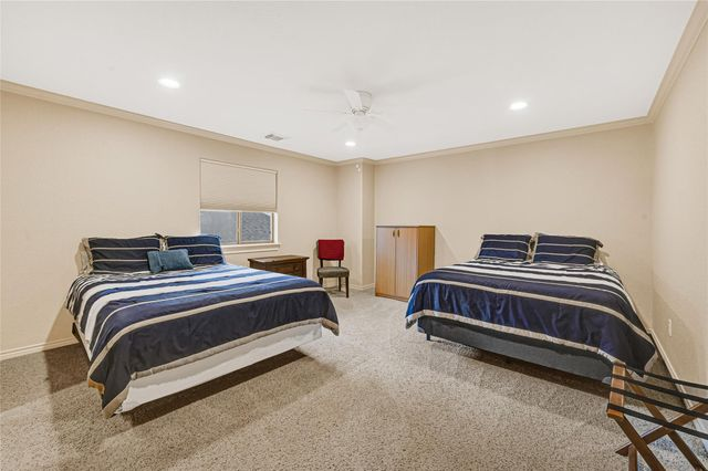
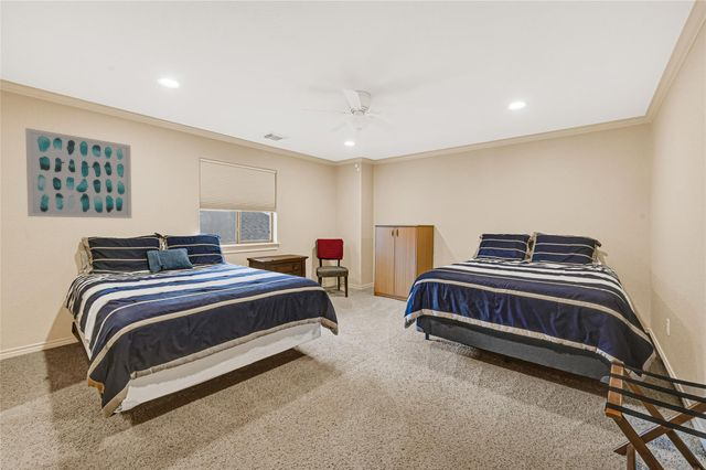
+ wall art [24,127,132,220]
